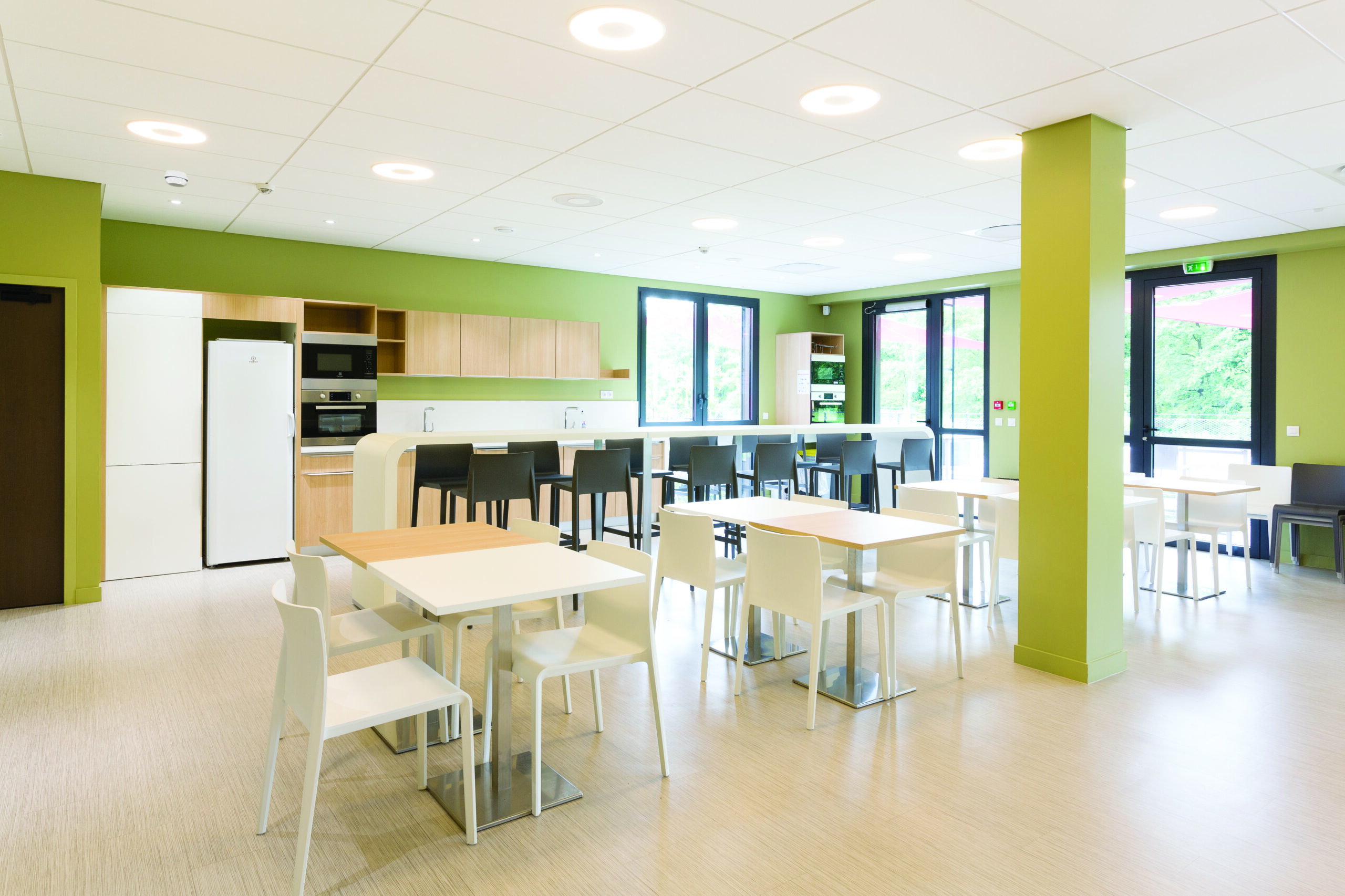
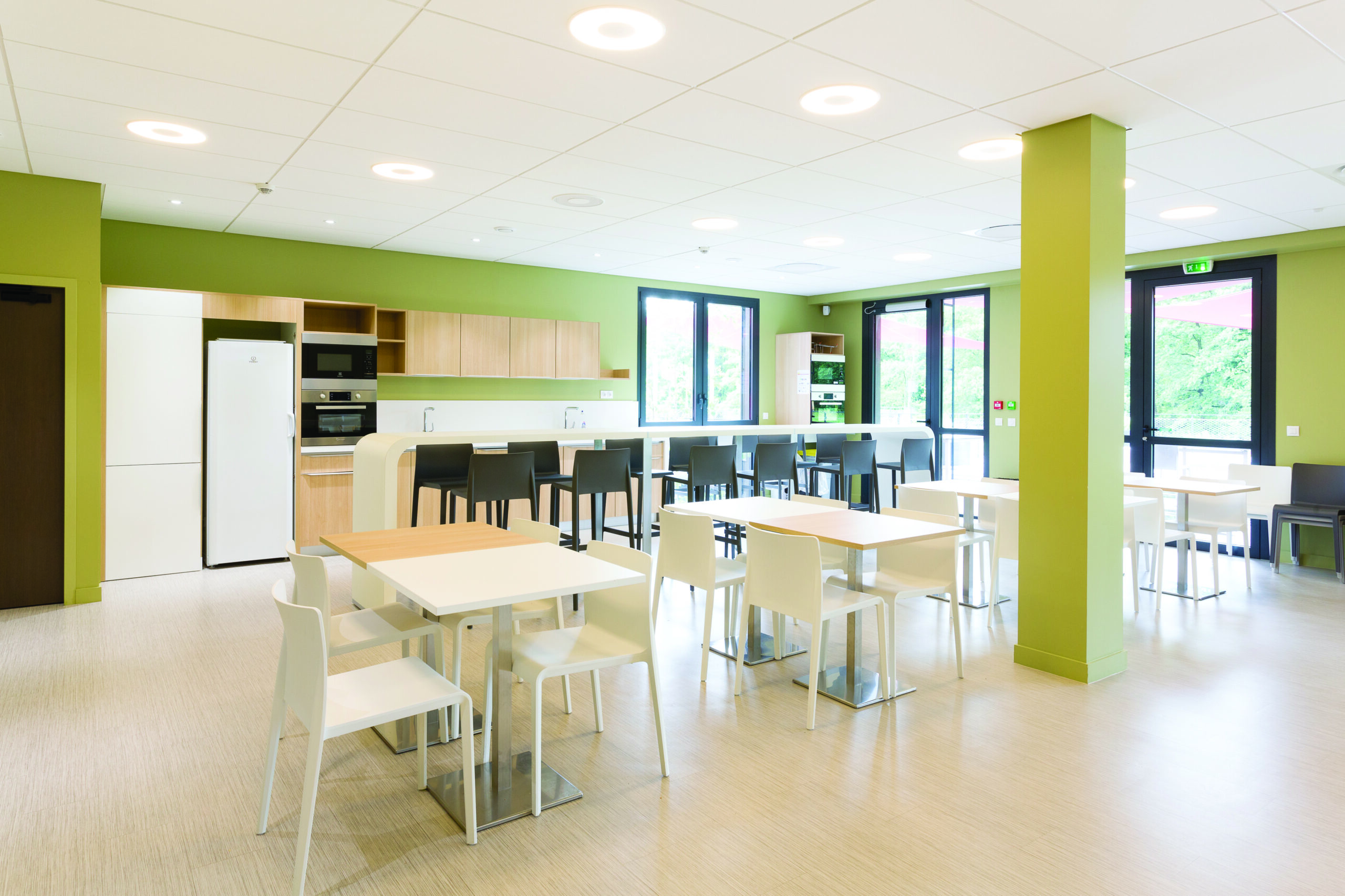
- smoke detector [164,170,189,187]
